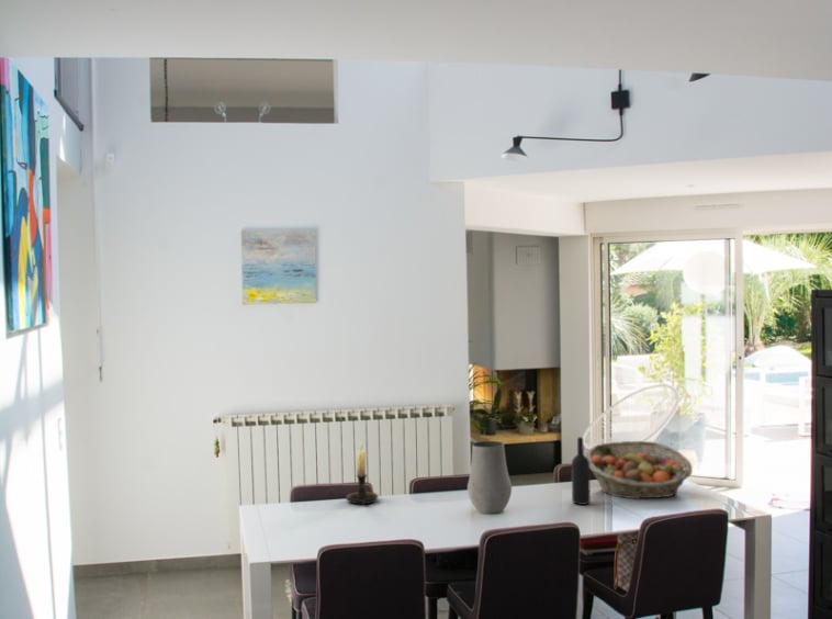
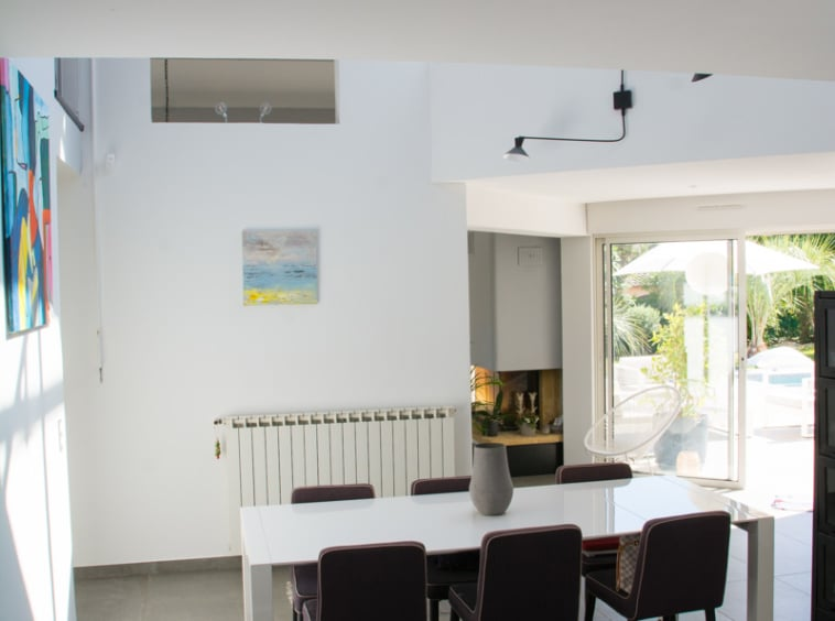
- wine bottle [571,436,592,506]
- fruit basket [585,440,694,500]
- candle holder [345,442,379,506]
